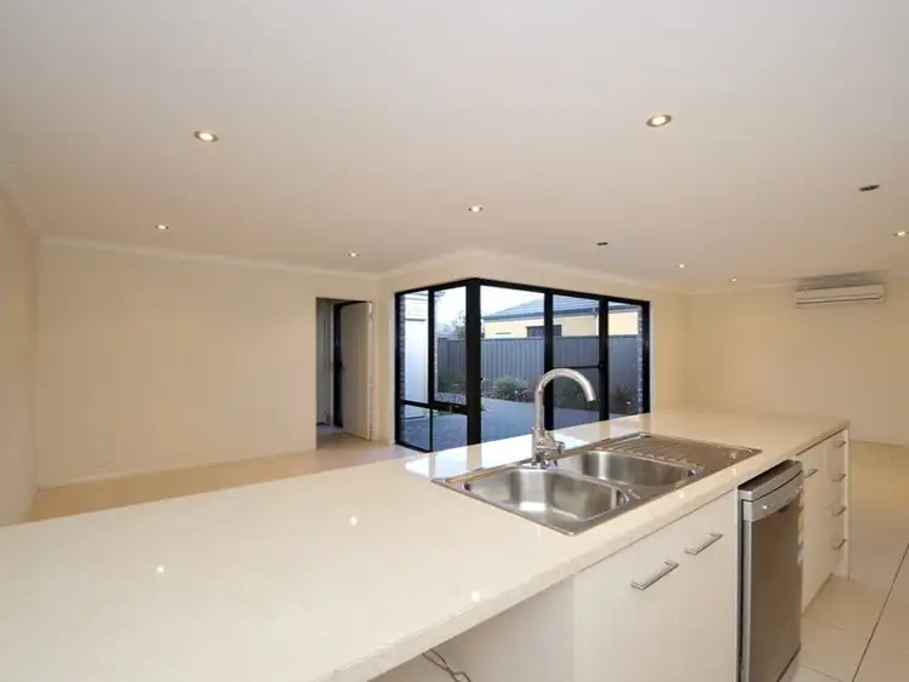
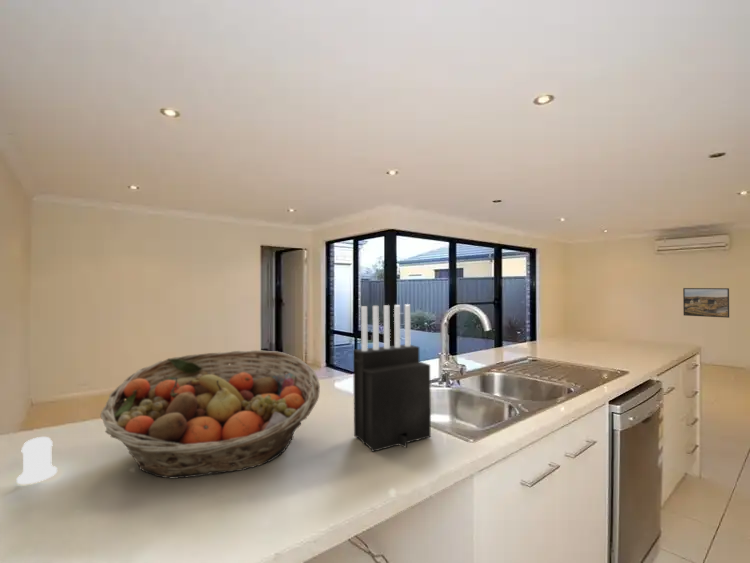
+ salt shaker [16,436,58,485]
+ knife block [352,303,432,453]
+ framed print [682,287,730,319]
+ fruit basket [100,349,321,479]
